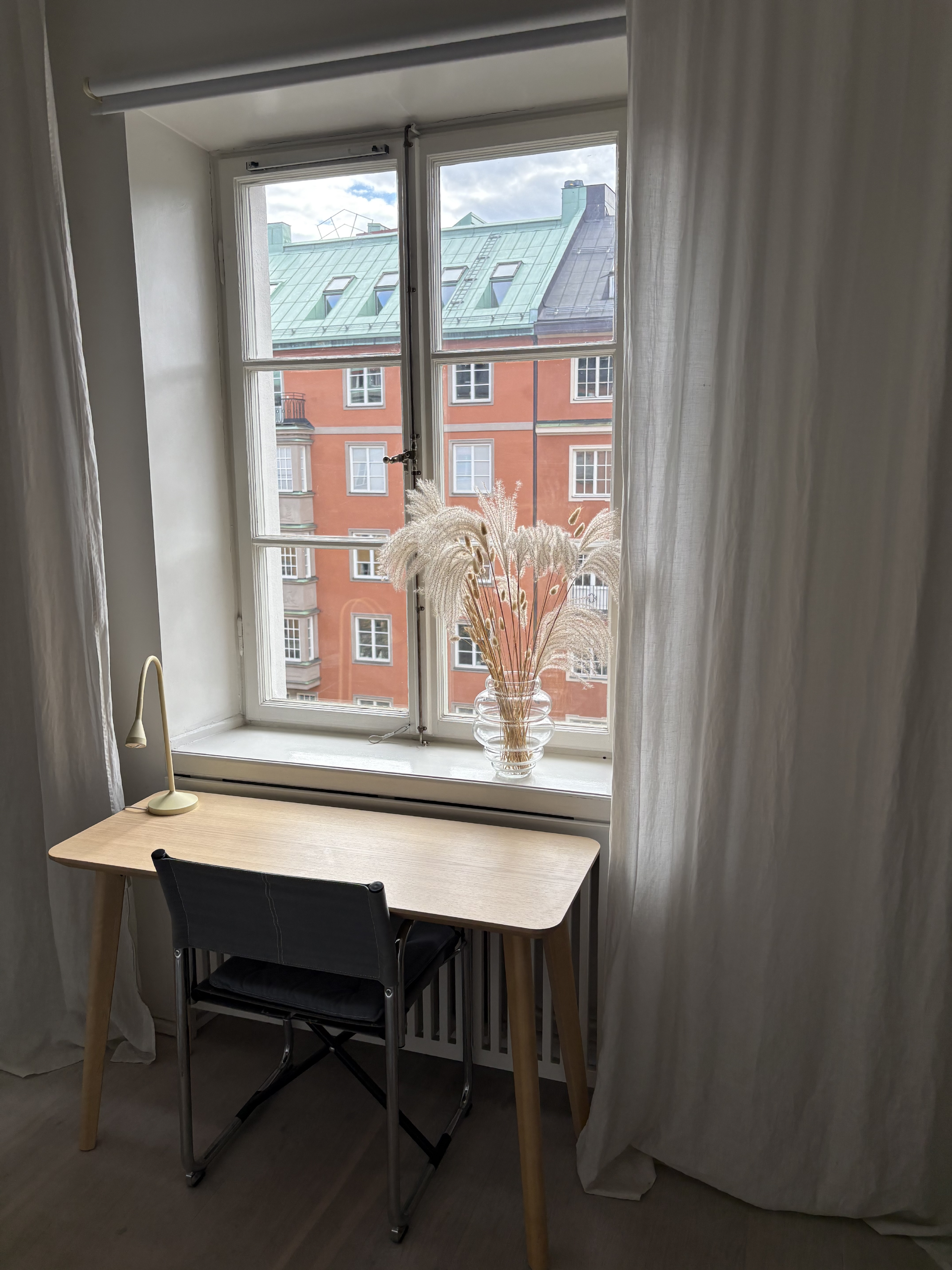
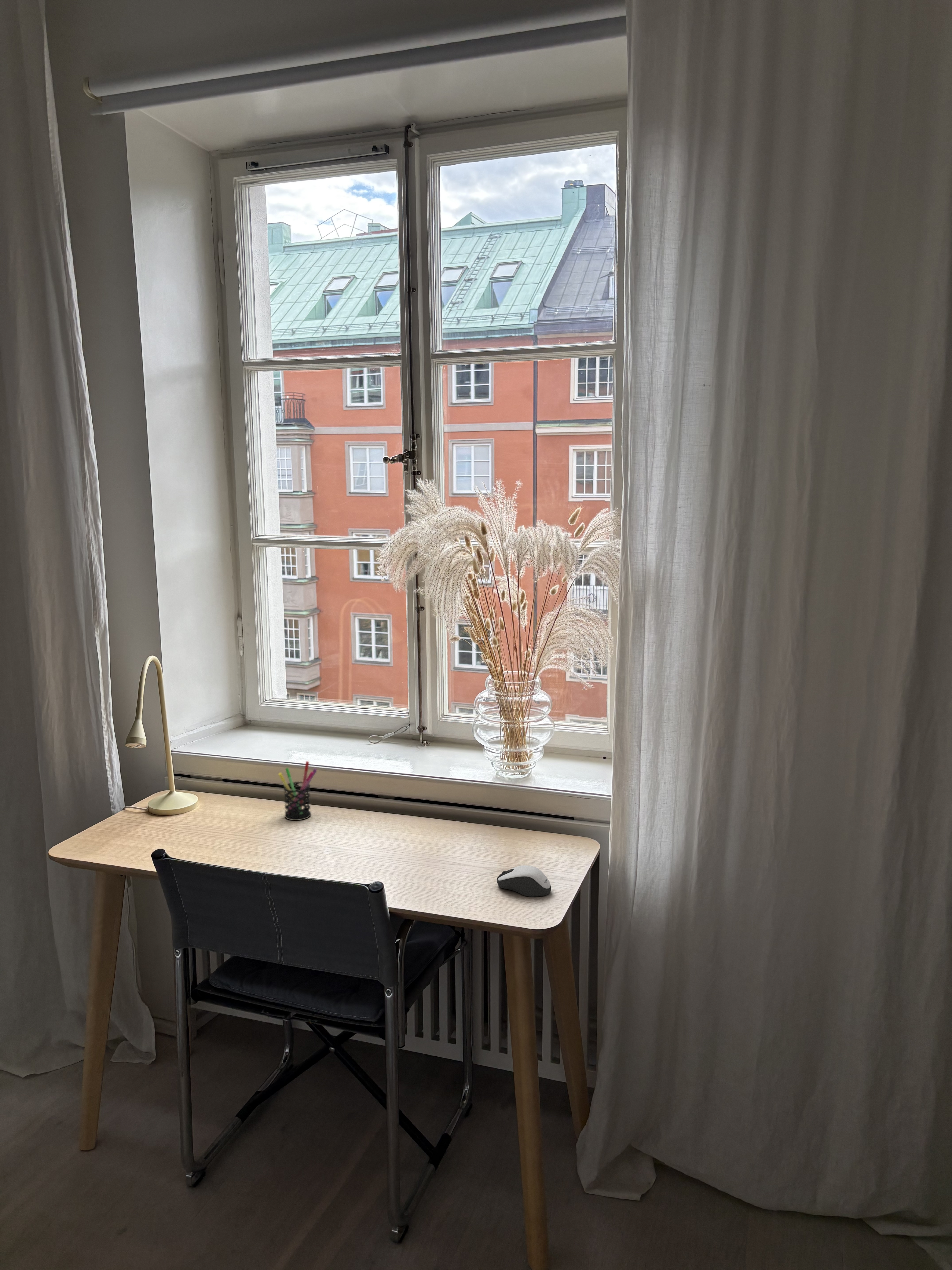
+ computer mouse [496,865,551,897]
+ pen holder [278,761,317,821]
